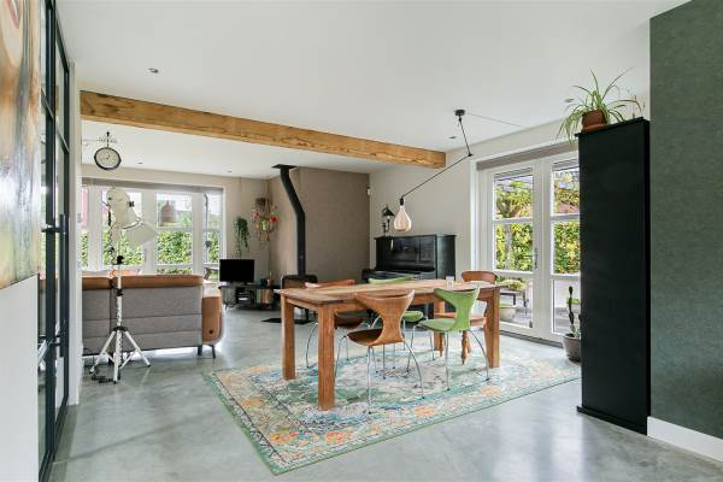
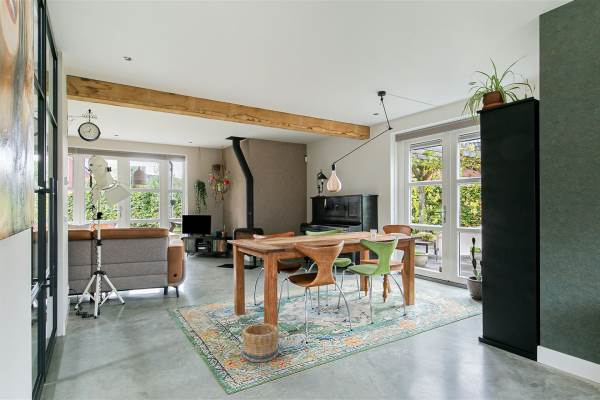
+ basket [242,322,279,363]
